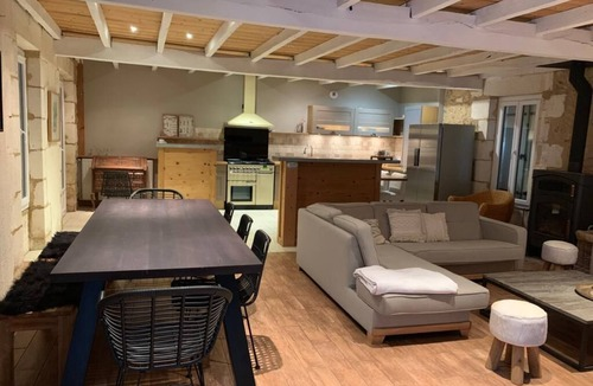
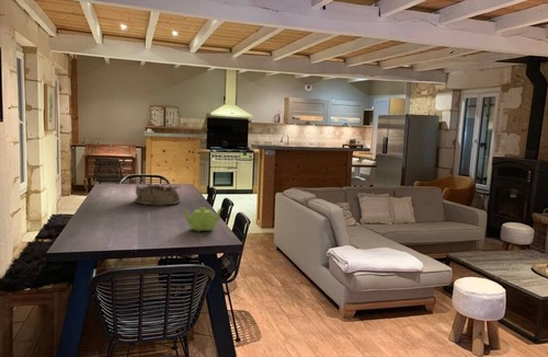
+ teapot [181,206,225,232]
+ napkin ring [133,183,181,206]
